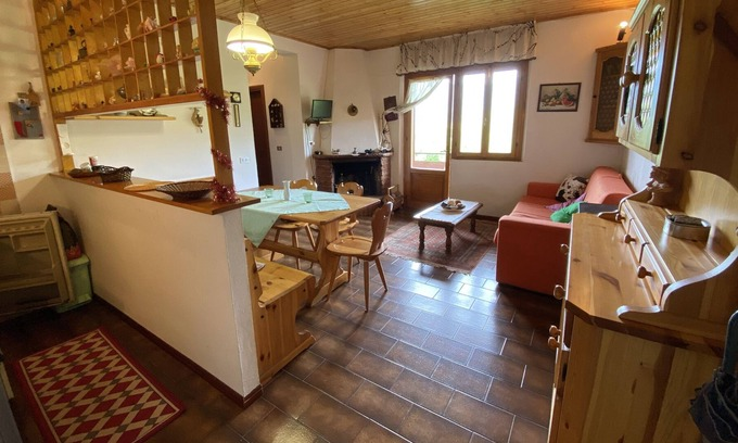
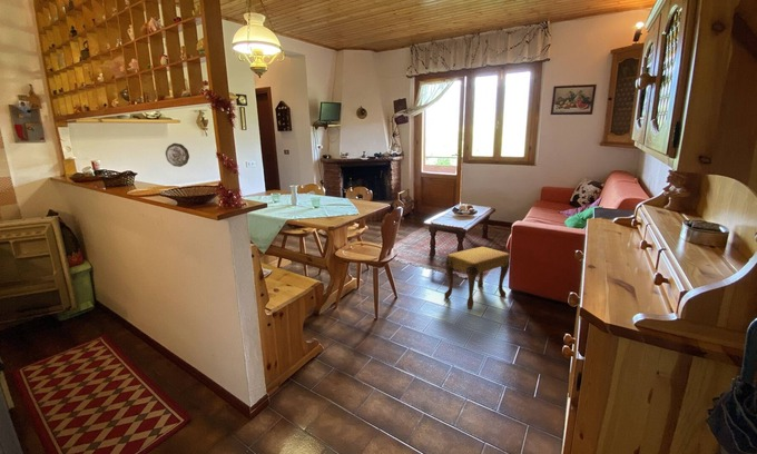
+ footstool [443,246,511,310]
+ decorative plate [165,142,190,168]
